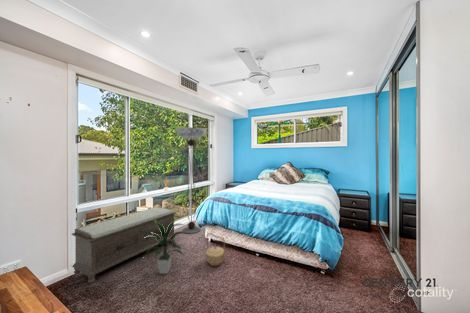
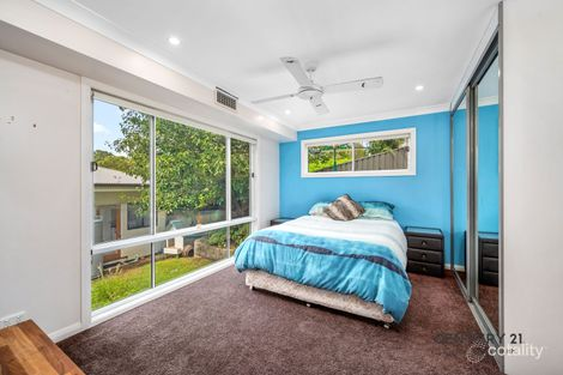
- bench [71,206,177,284]
- indoor plant [144,218,186,275]
- floor lamp [174,126,207,235]
- basket [204,232,226,267]
